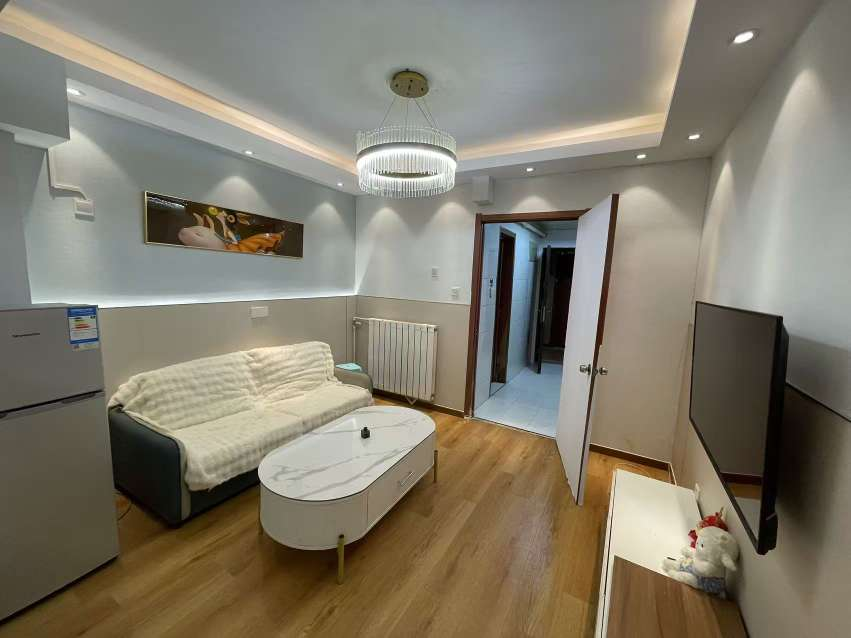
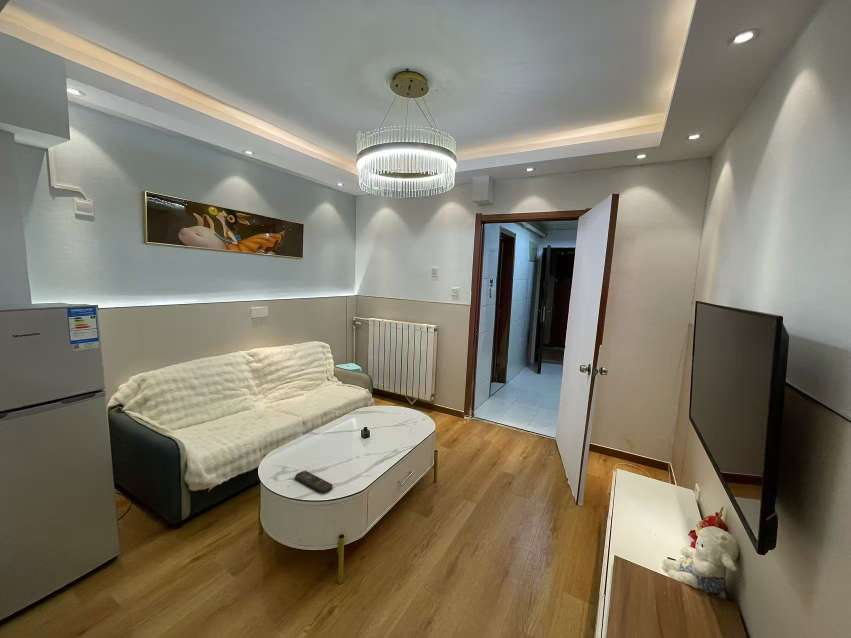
+ remote control [294,470,333,494]
